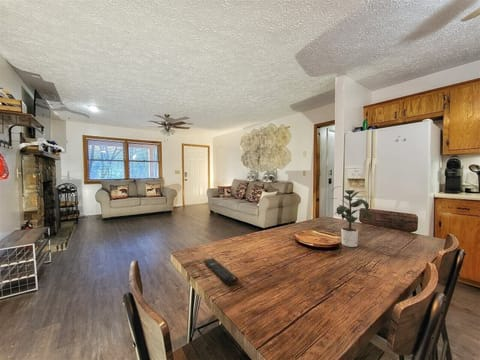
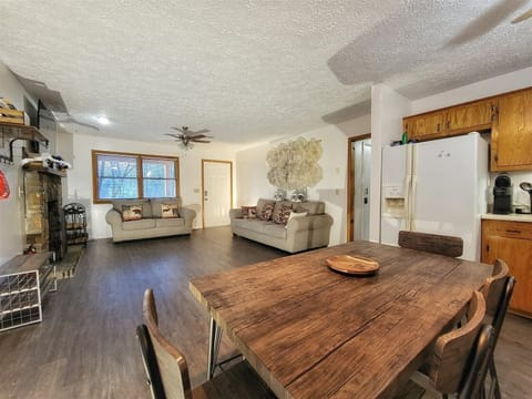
- remote control [202,257,239,286]
- potted plant [330,185,372,248]
